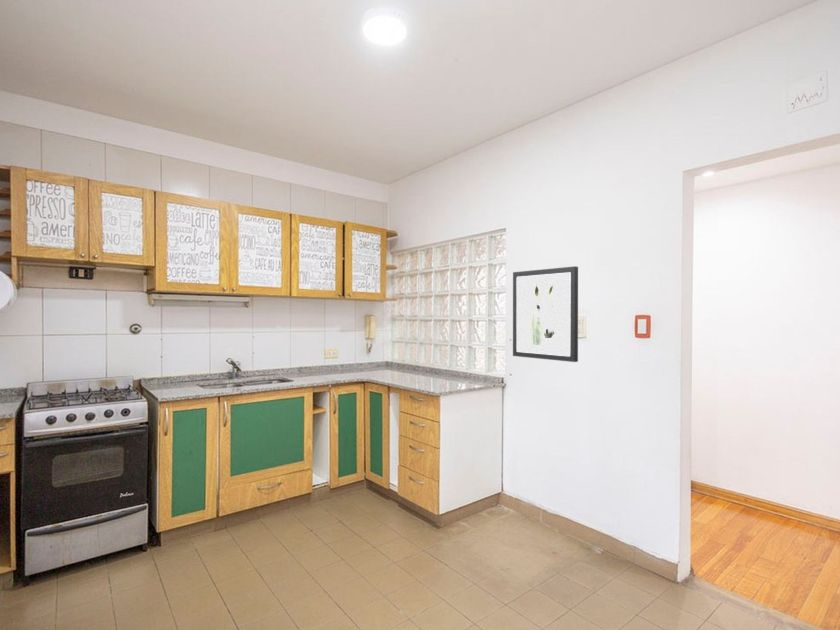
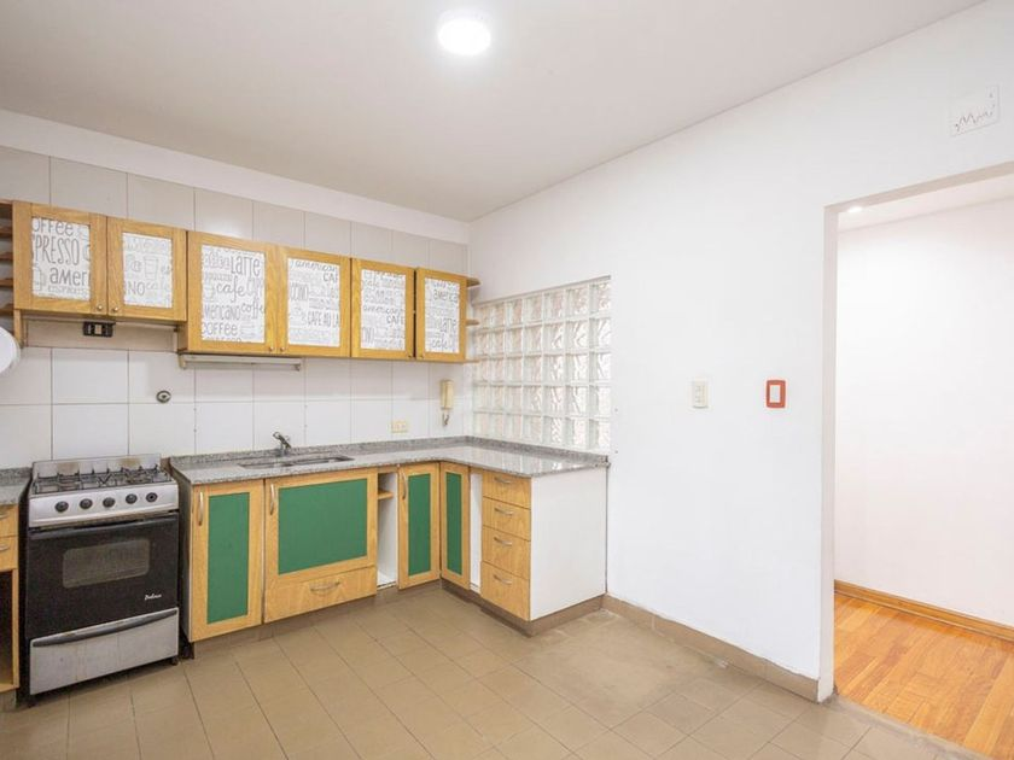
- wall art [512,265,579,363]
